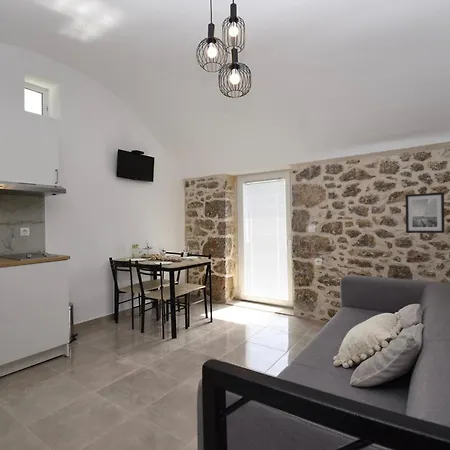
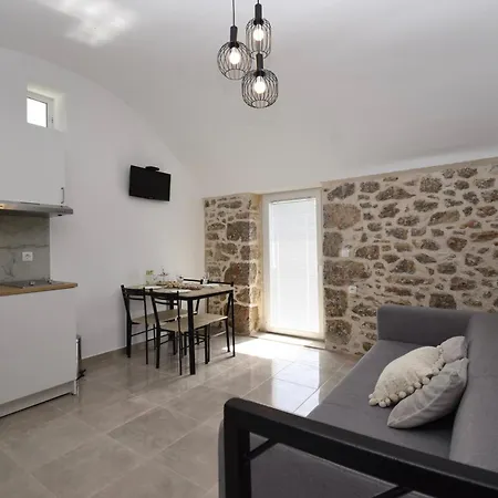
- wall art [405,191,446,234]
